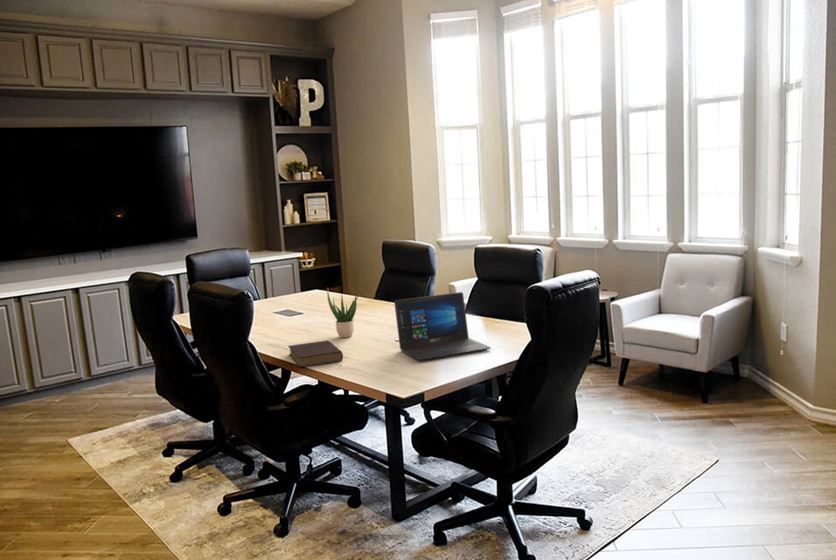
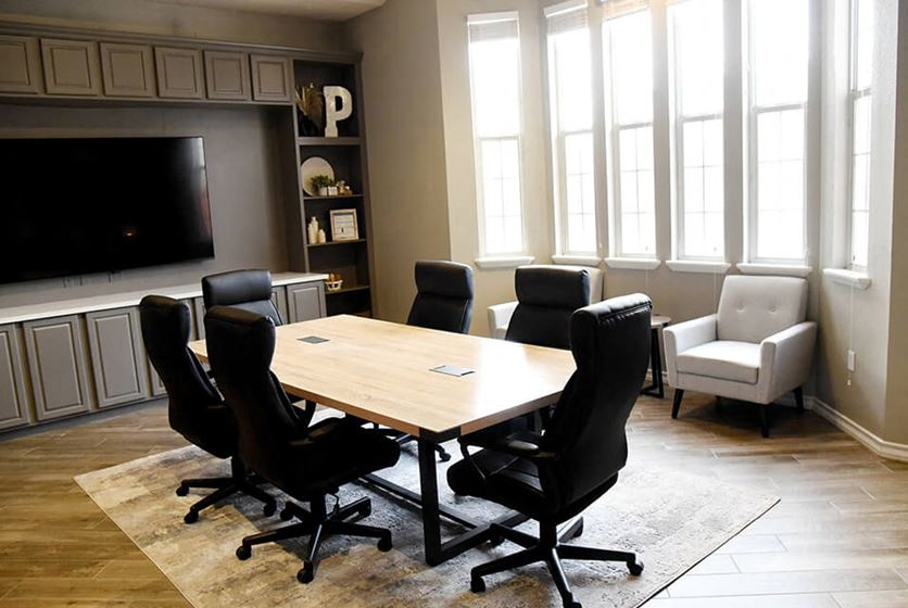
- laptop [393,291,492,361]
- potted plant [326,288,361,339]
- book [287,339,344,368]
